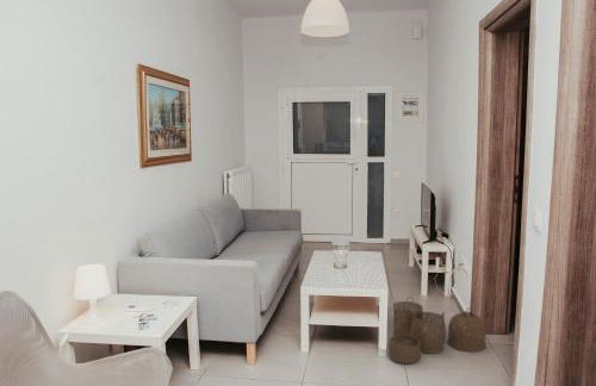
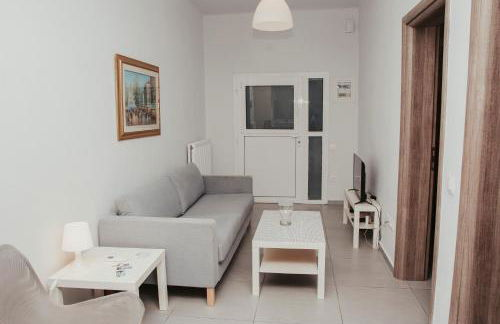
- woven basket [387,295,488,365]
